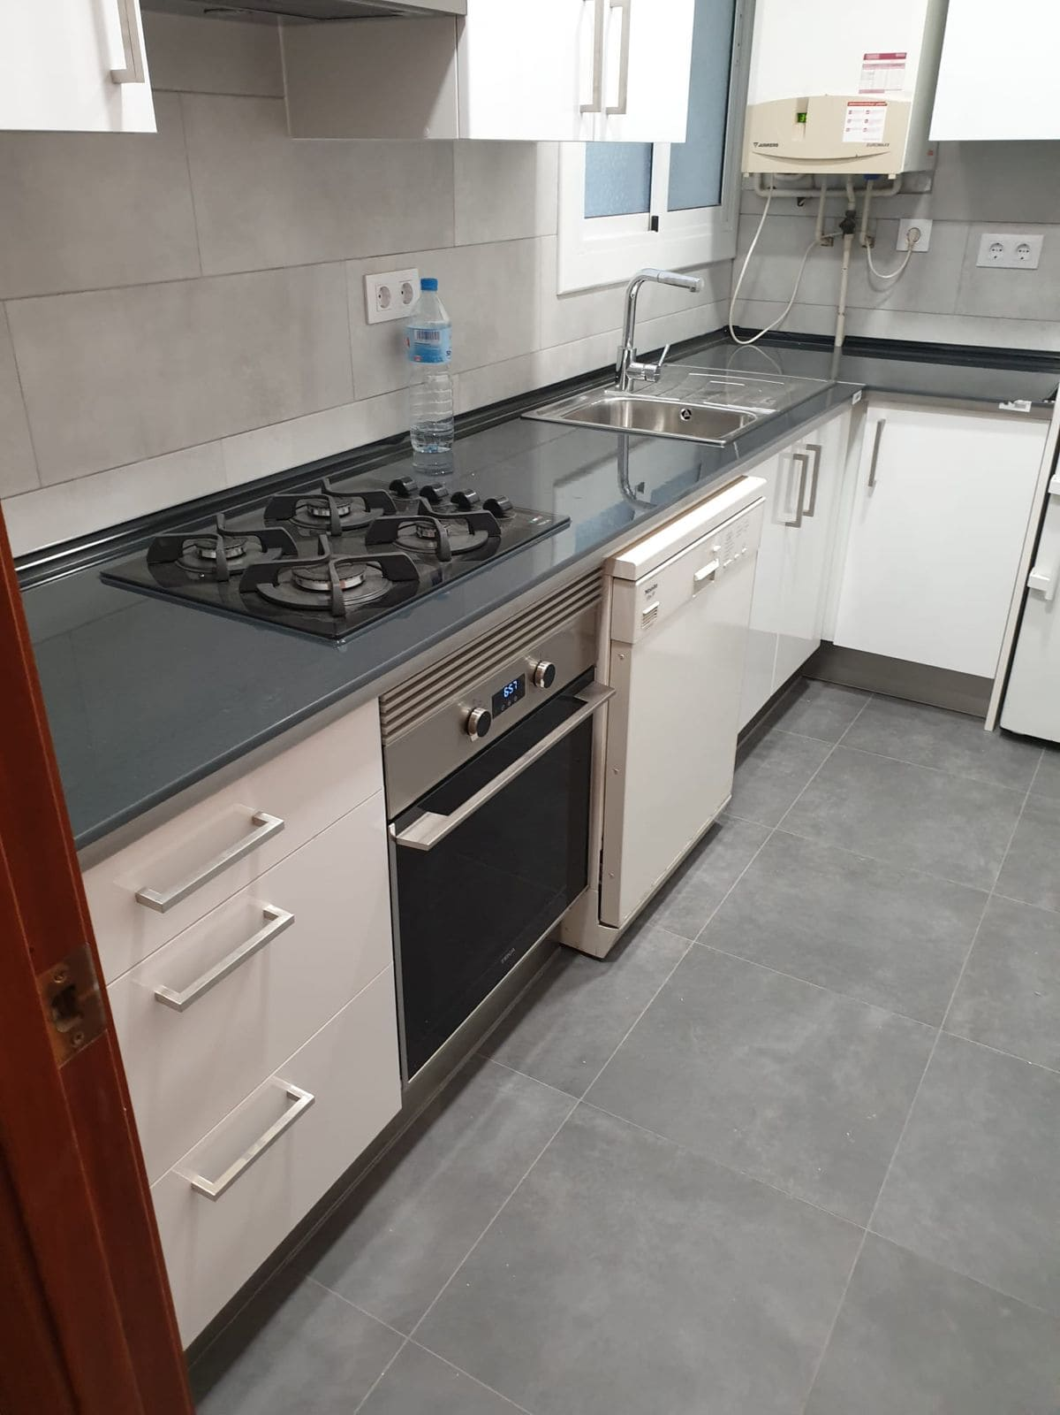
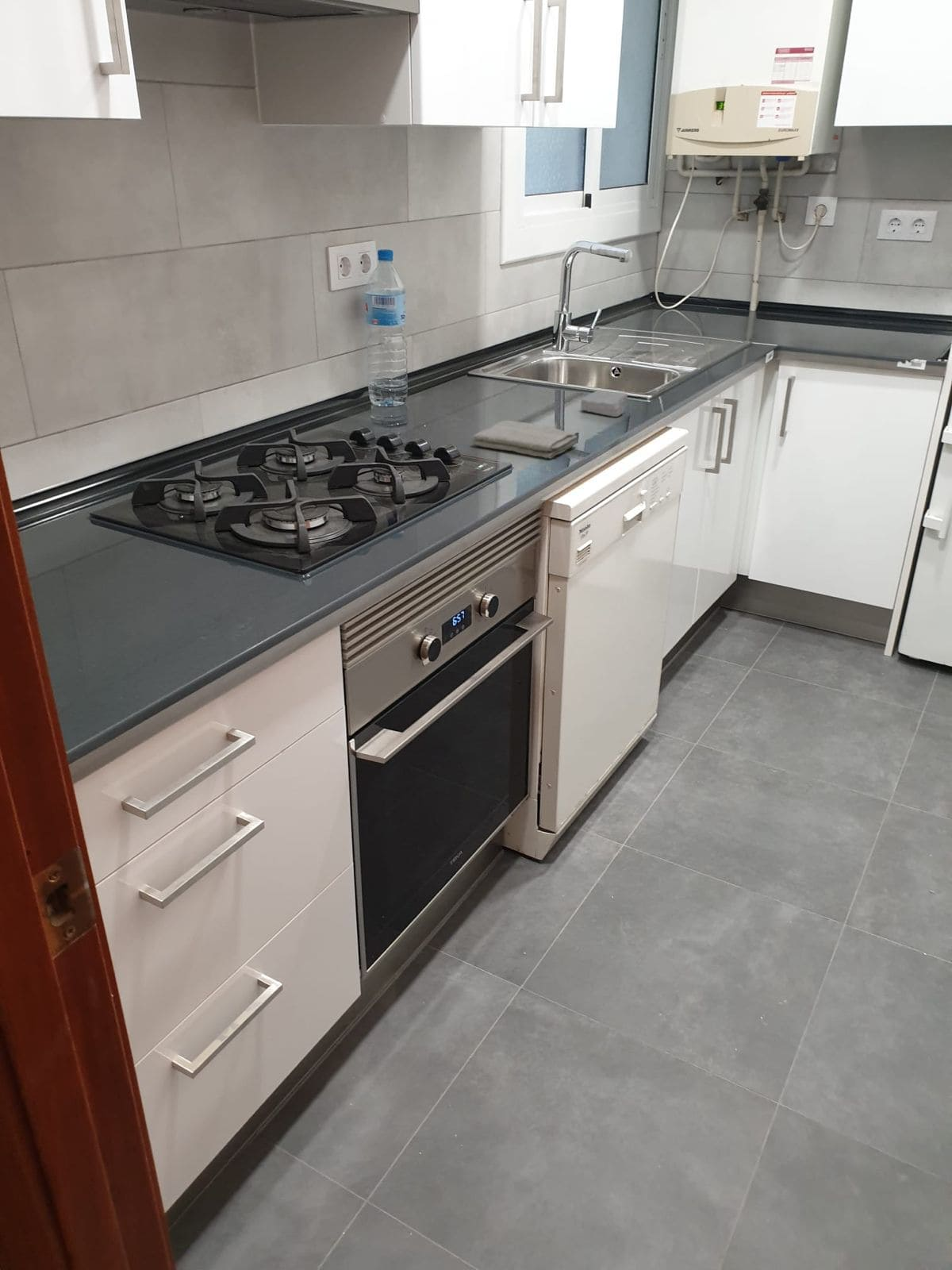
+ soap bar [580,390,628,418]
+ washcloth [471,420,578,460]
